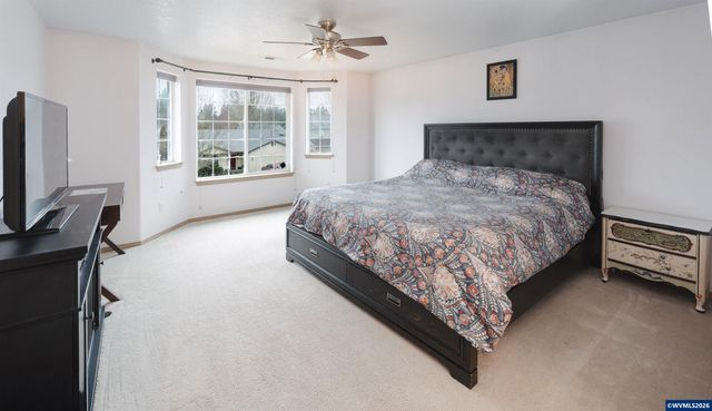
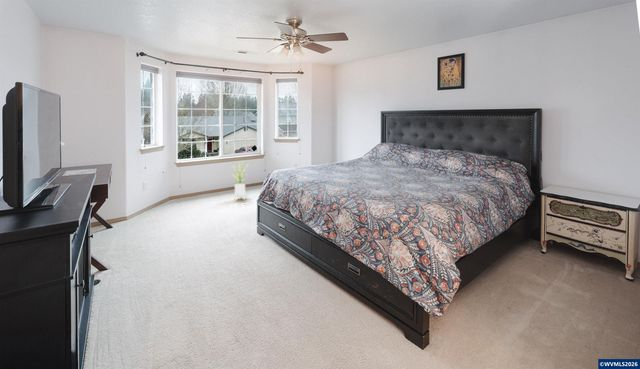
+ house plant [228,160,250,201]
